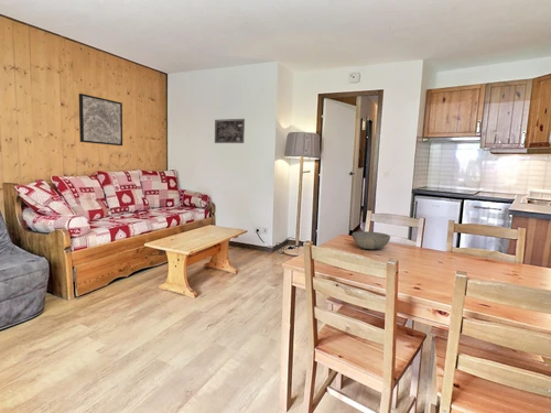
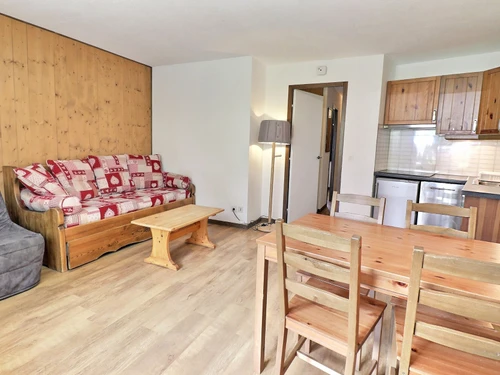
- wall art [214,118,246,144]
- bowl [352,230,391,250]
- wall art [78,93,123,146]
